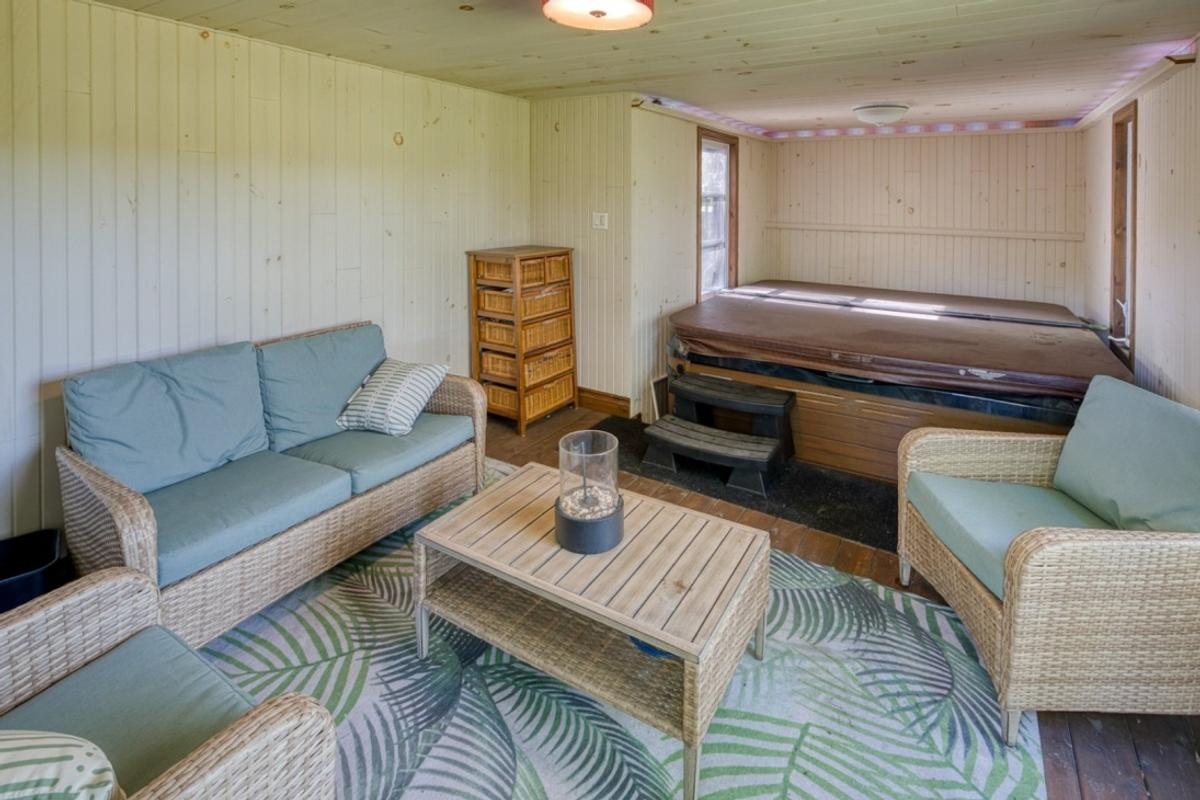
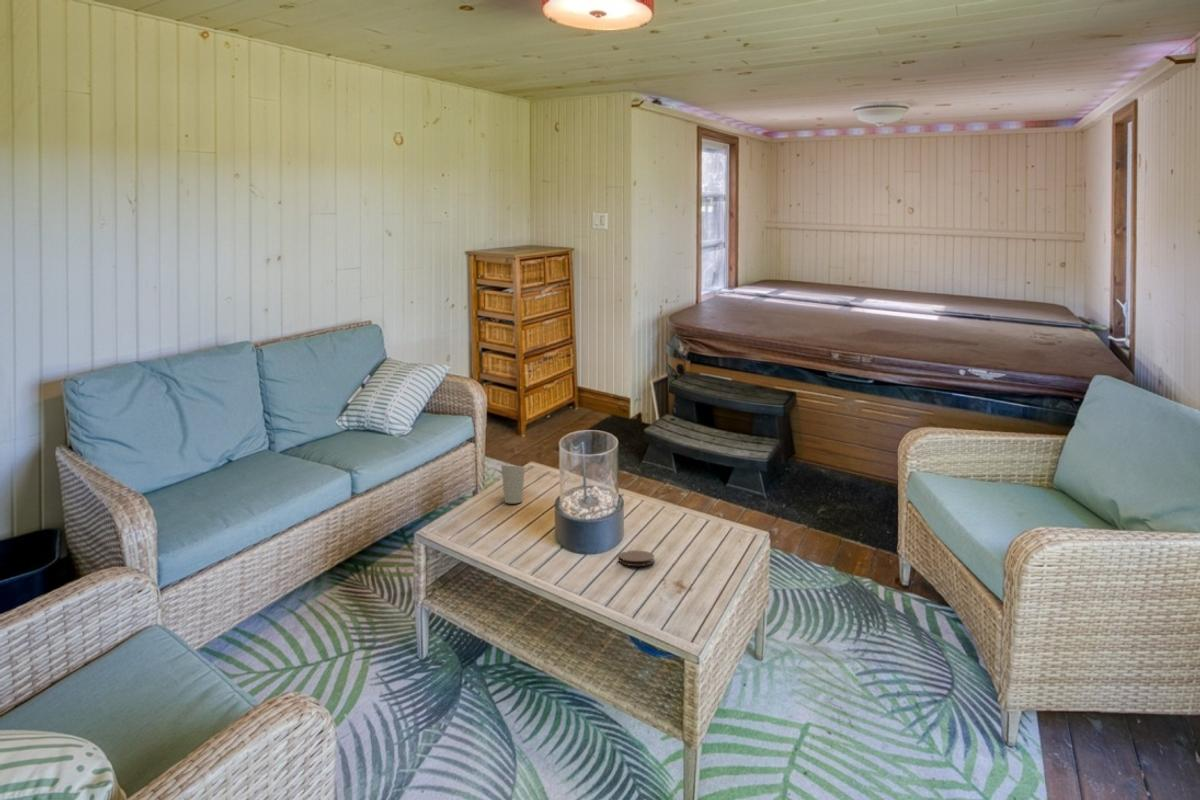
+ coaster [618,549,655,567]
+ cup [500,464,526,504]
